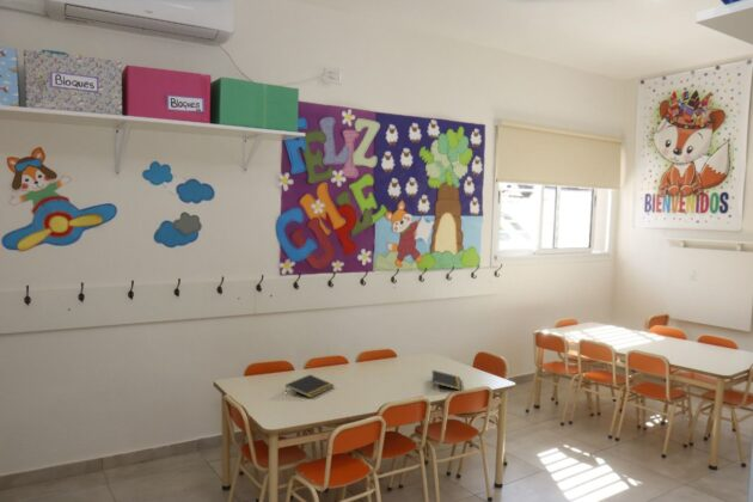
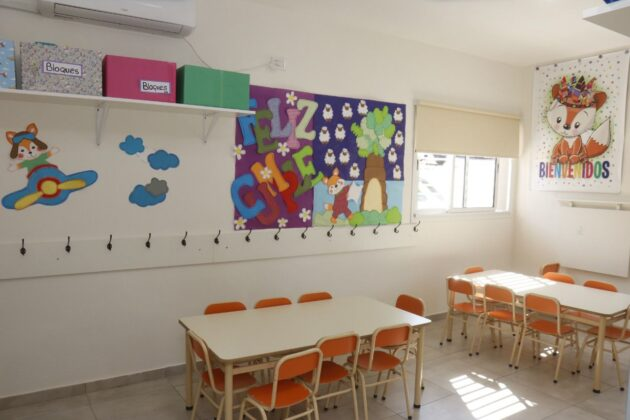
- notepad [431,369,464,391]
- notepad [284,373,335,399]
